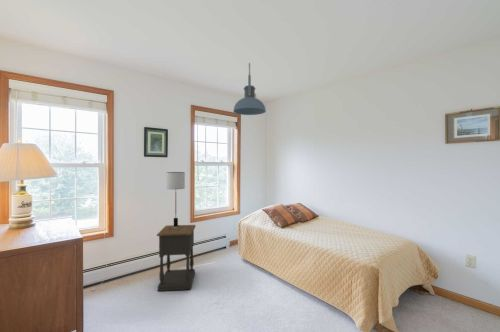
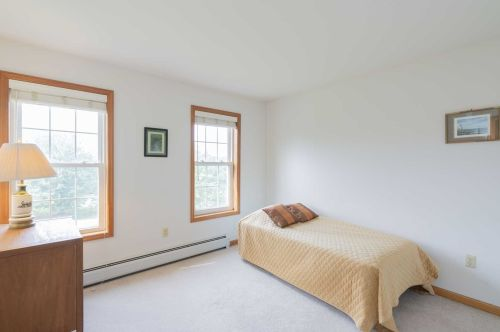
- nightstand [156,224,197,292]
- table lamp [166,171,186,228]
- ceiling light [232,62,267,116]
